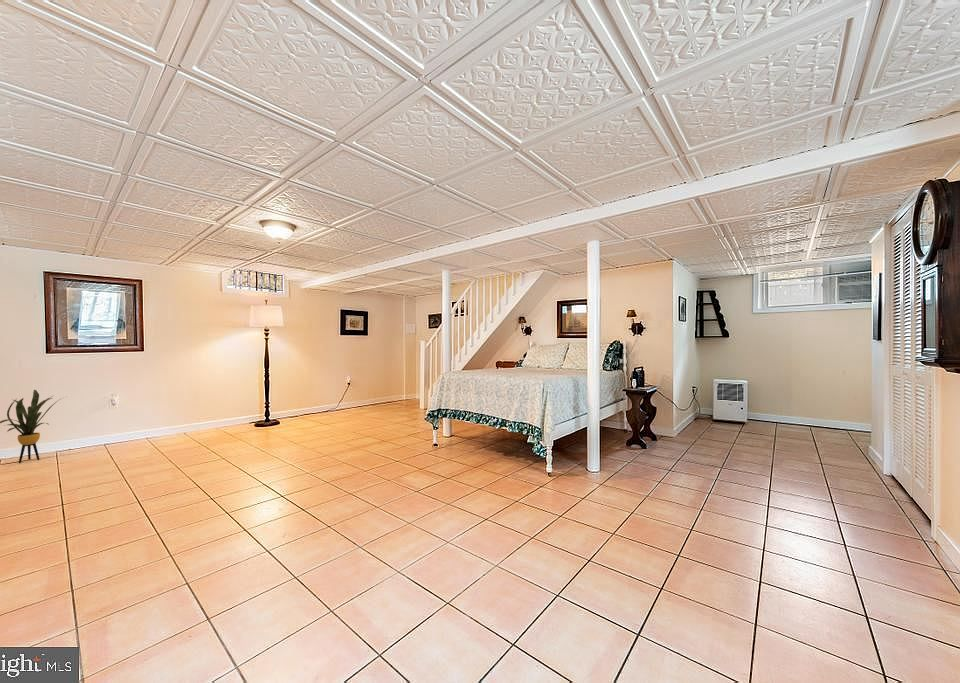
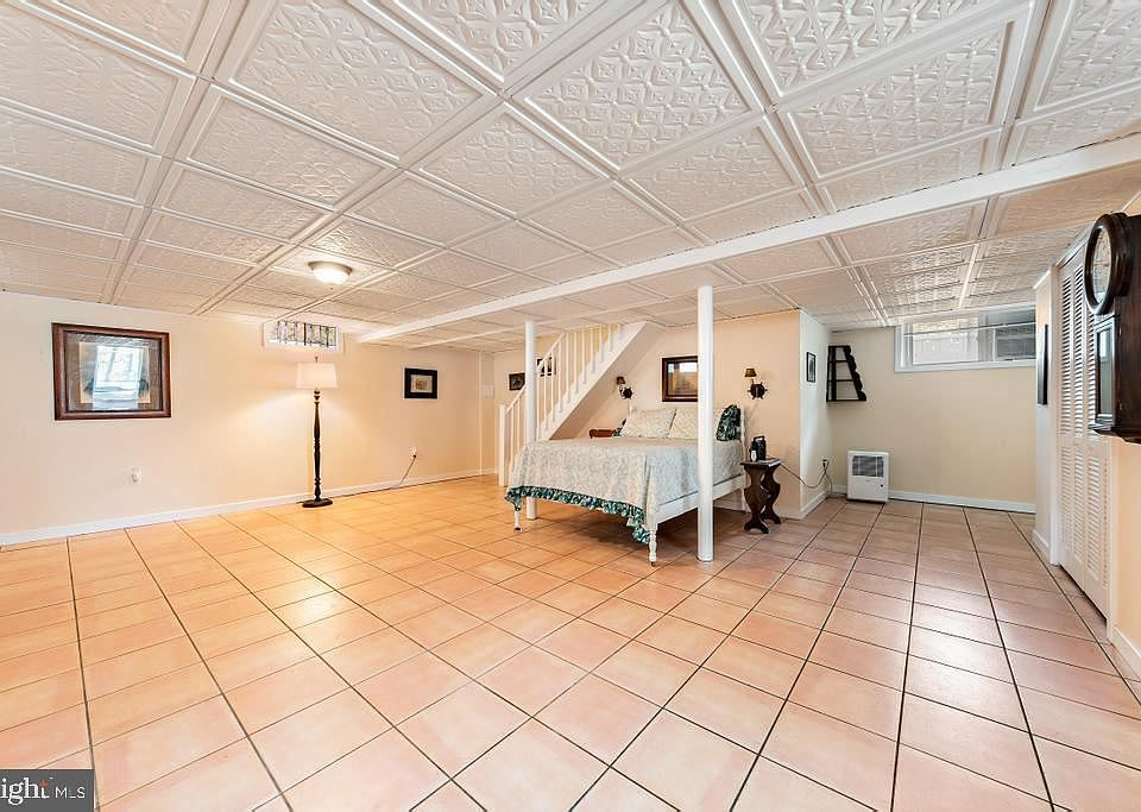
- house plant [0,389,68,464]
